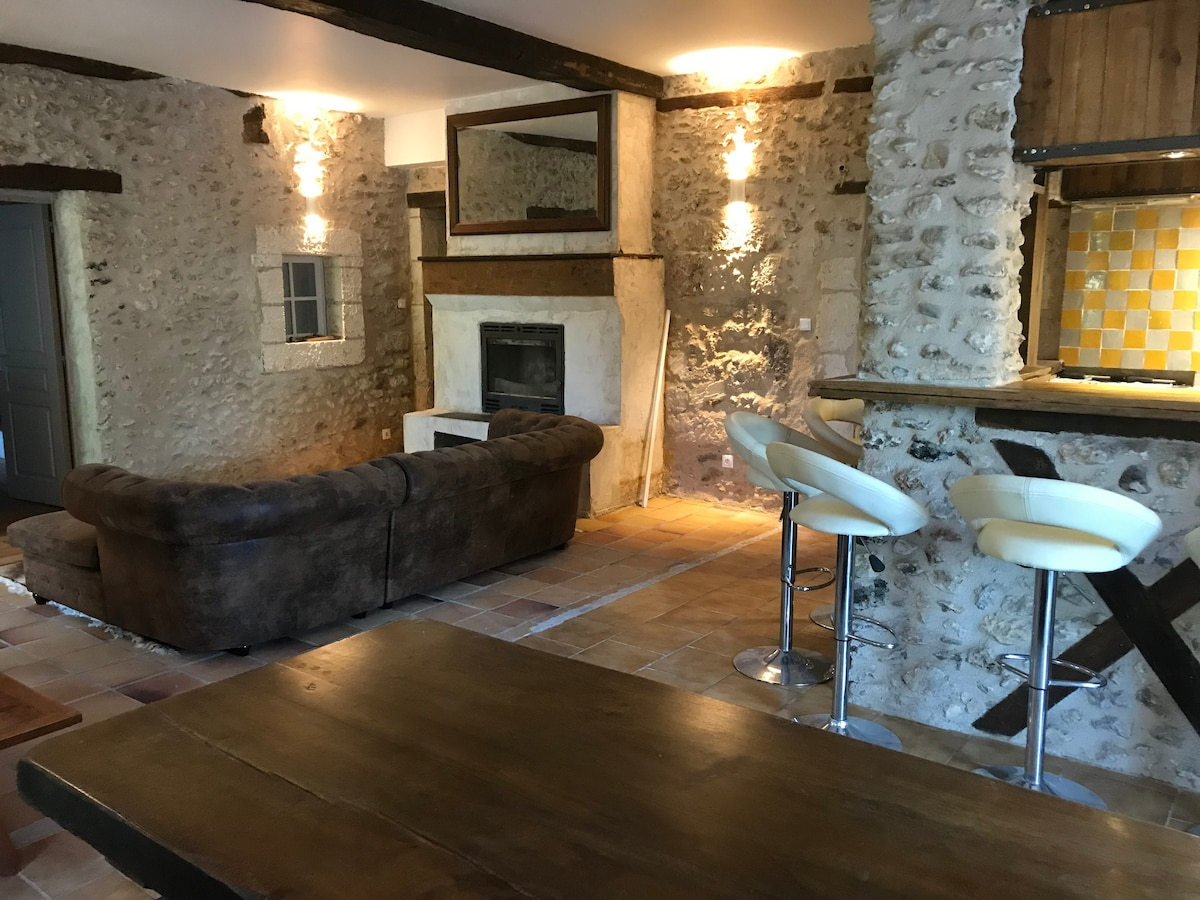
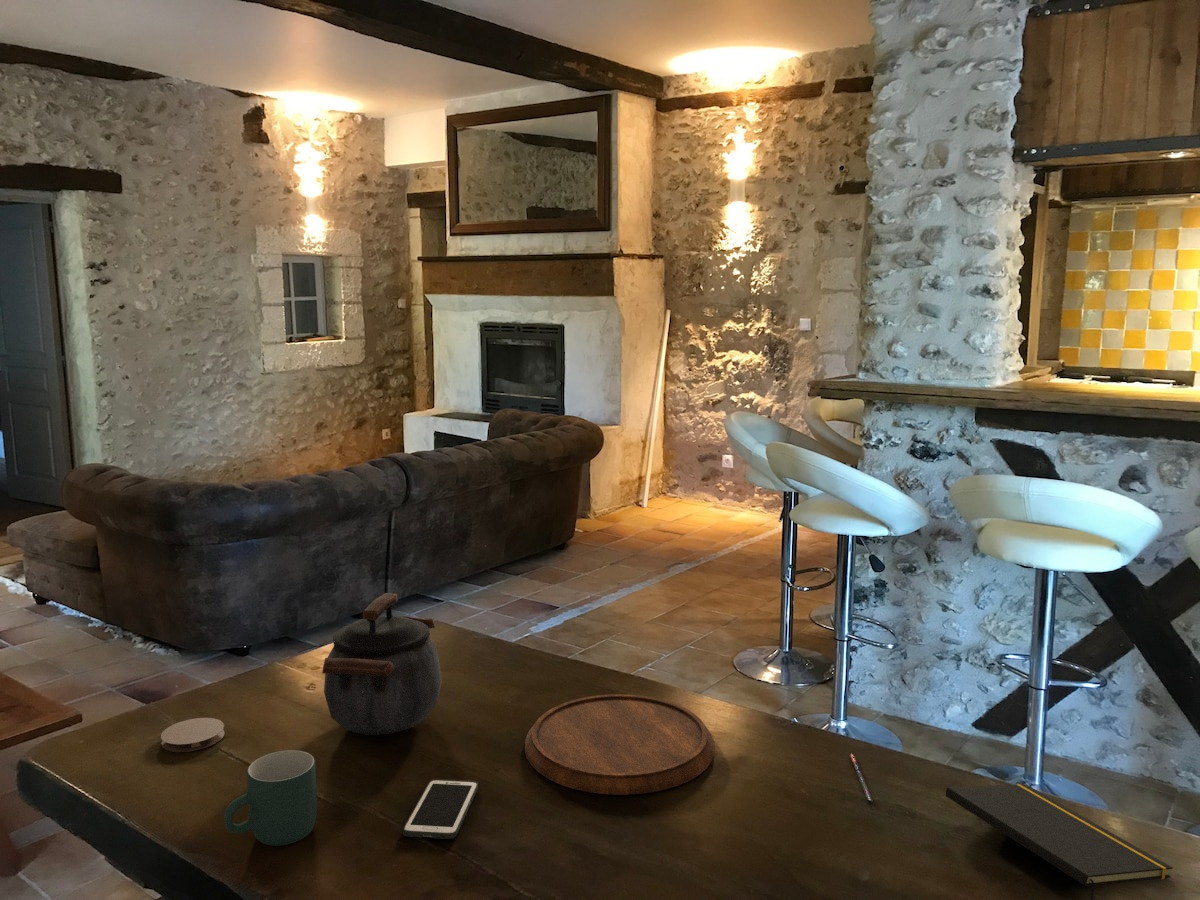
+ cell phone [402,778,479,840]
+ mug [223,749,318,847]
+ notepad [945,783,1173,900]
+ kettle [321,592,443,736]
+ pen [849,753,874,803]
+ cutting board [524,693,715,796]
+ coaster [160,717,226,753]
